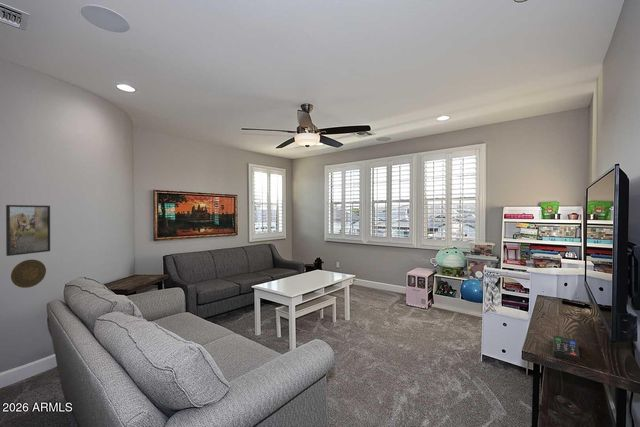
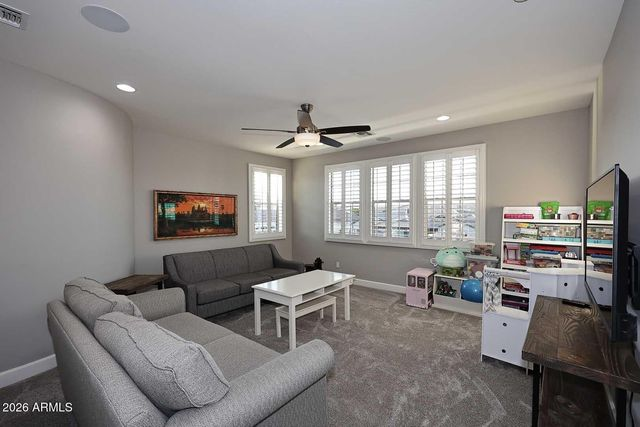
- remote control [552,334,580,363]
- decorative plate [10,259,47,289]
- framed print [5,204,51,257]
